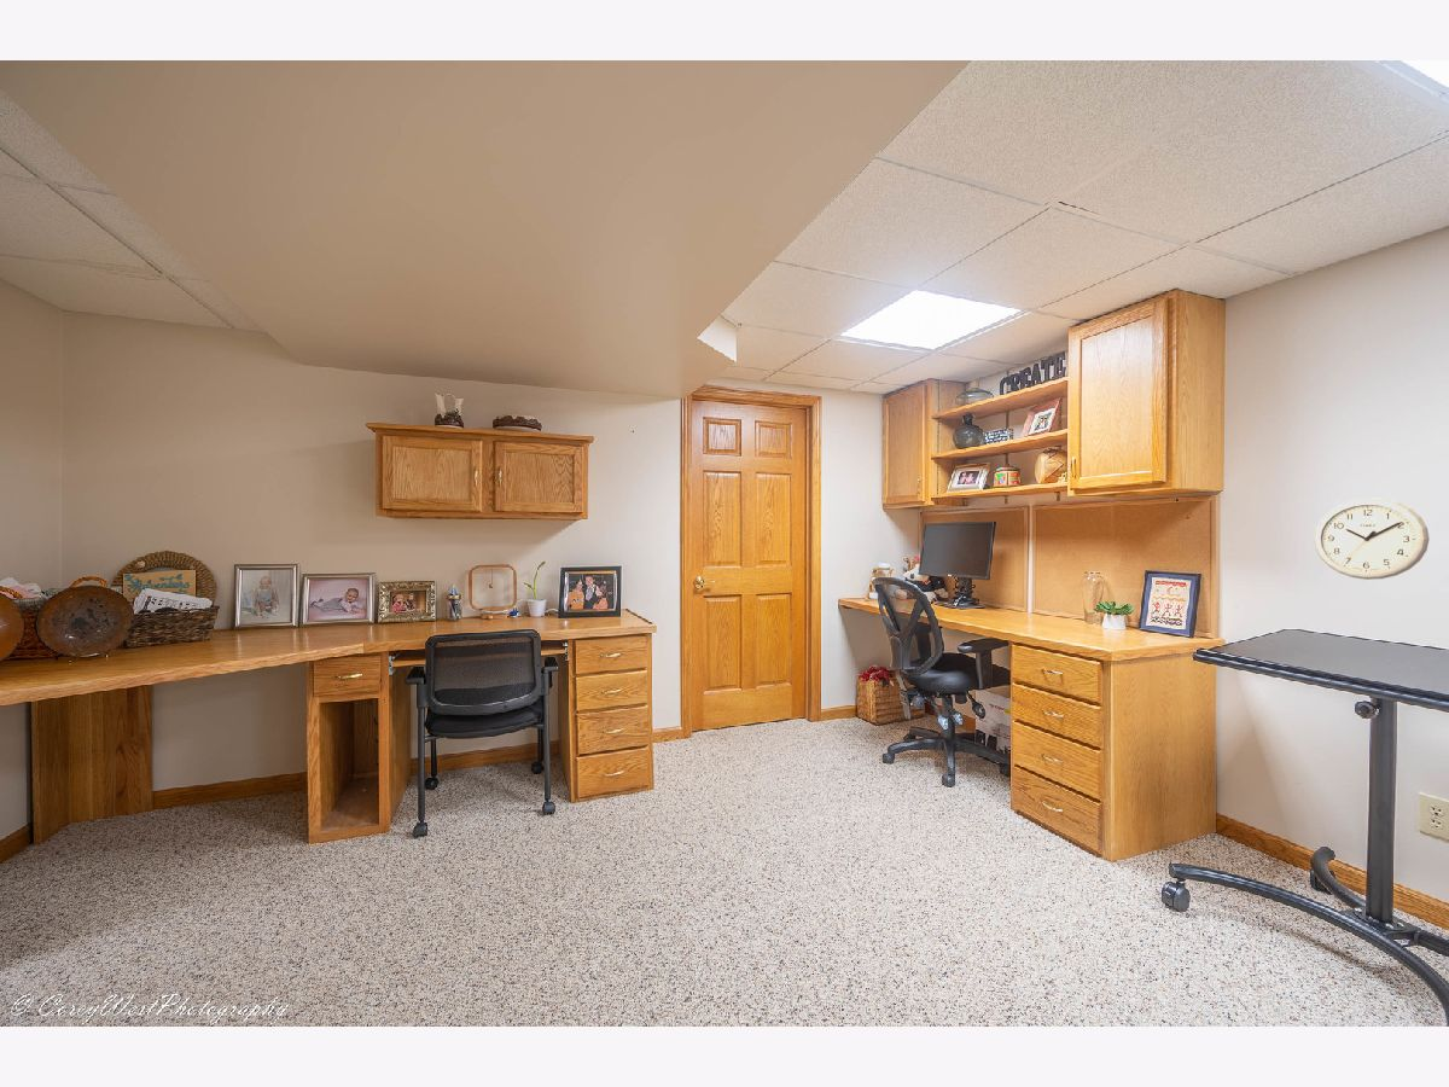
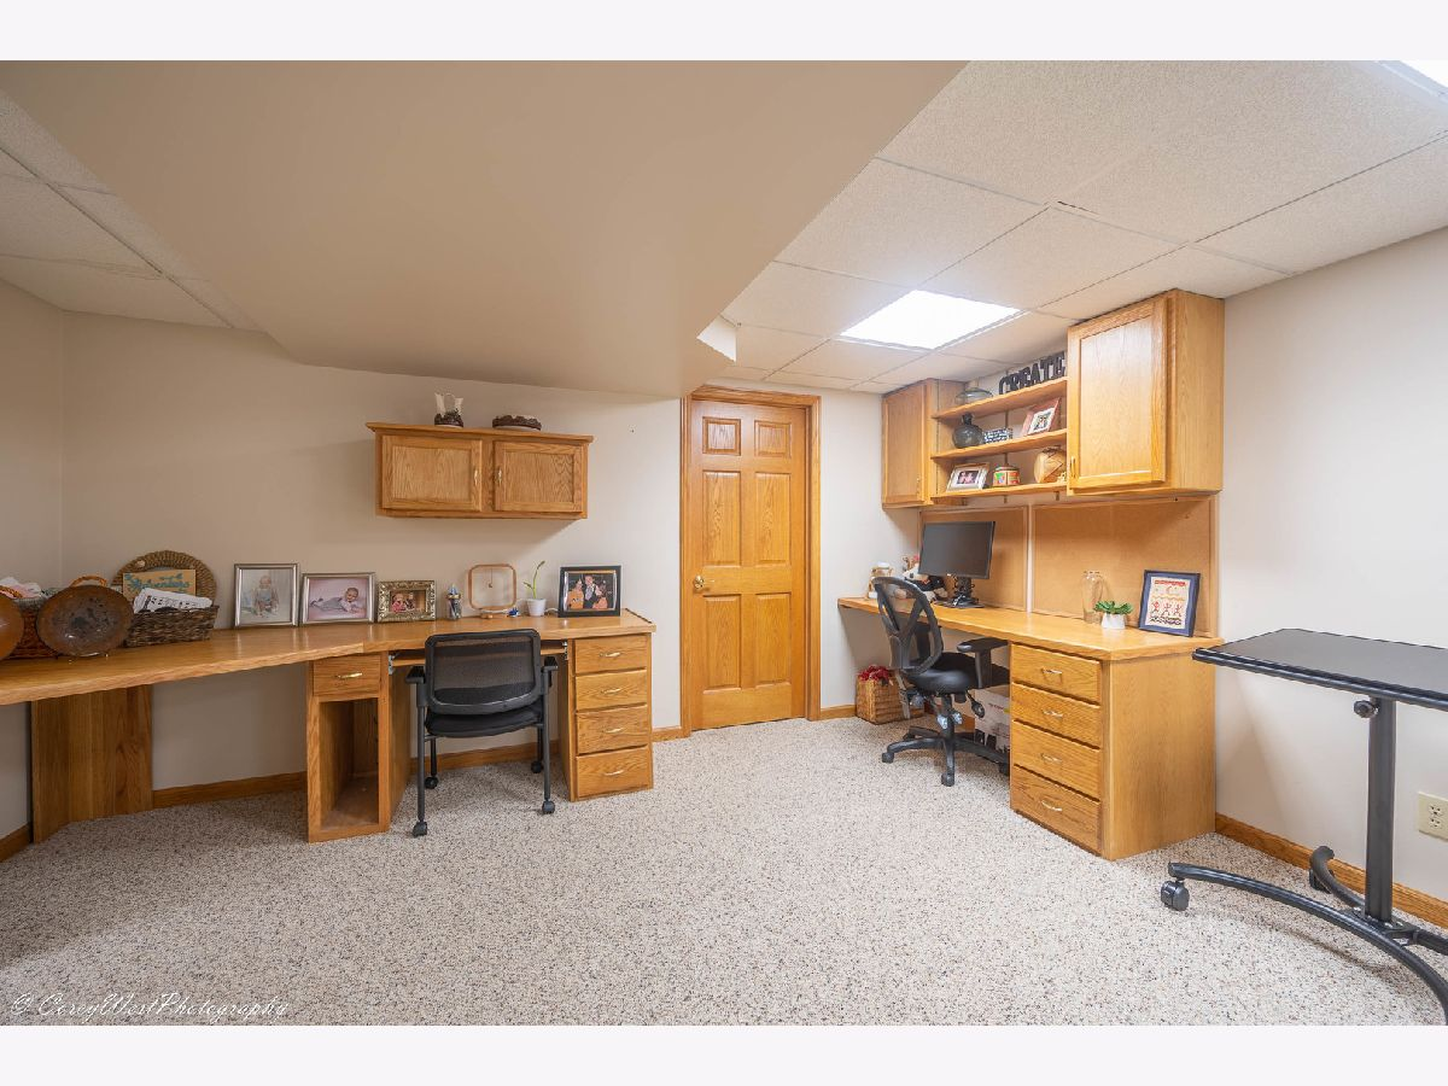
- wall clock [1313,496,1431,581]
